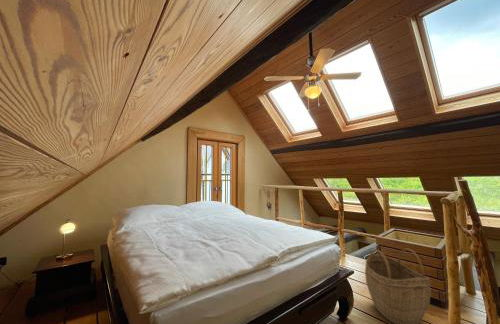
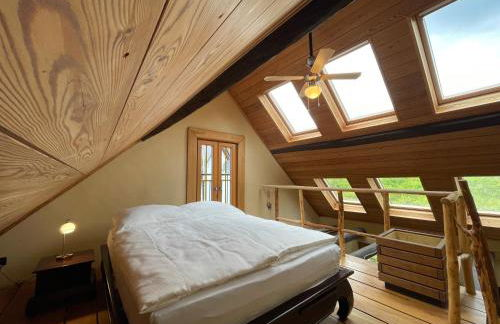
- woven basket [364,248,432,324]
